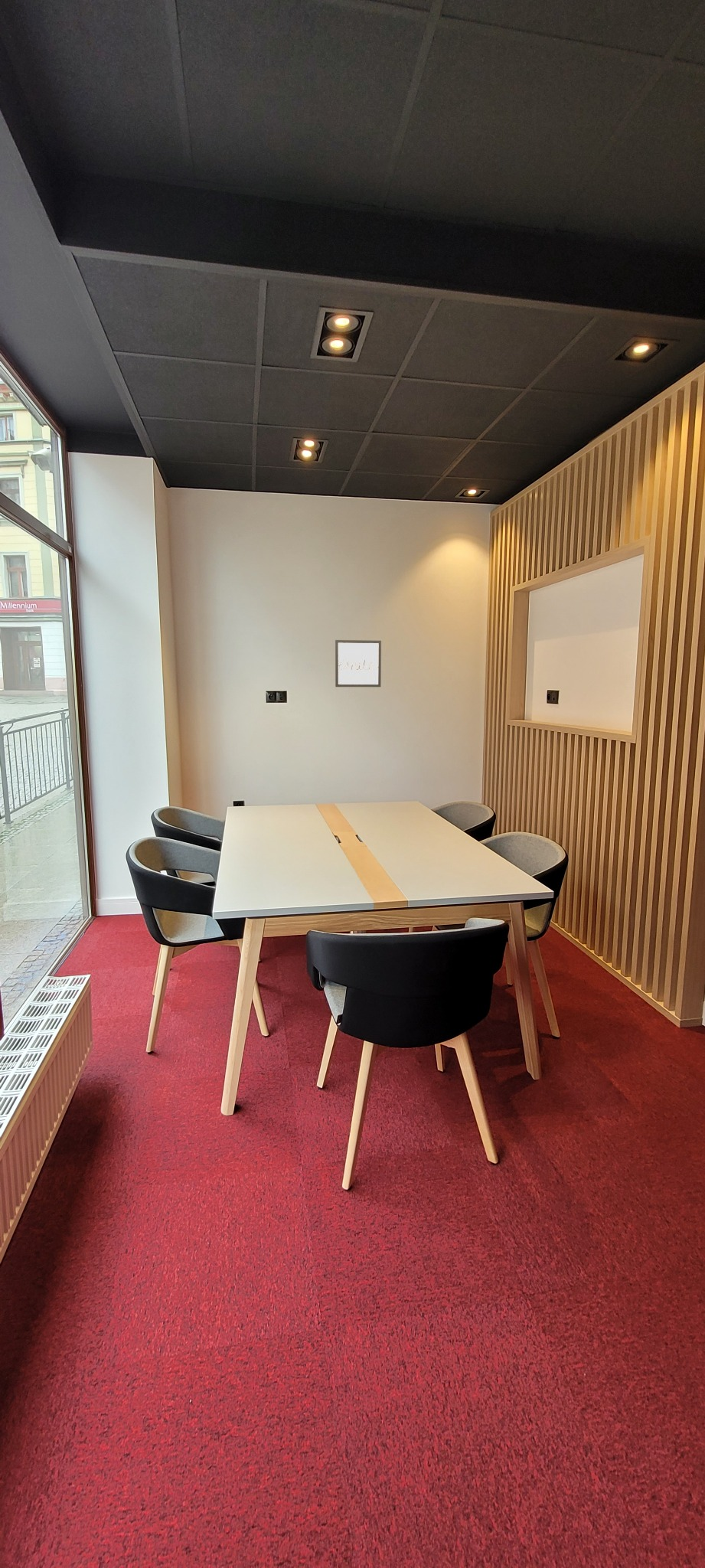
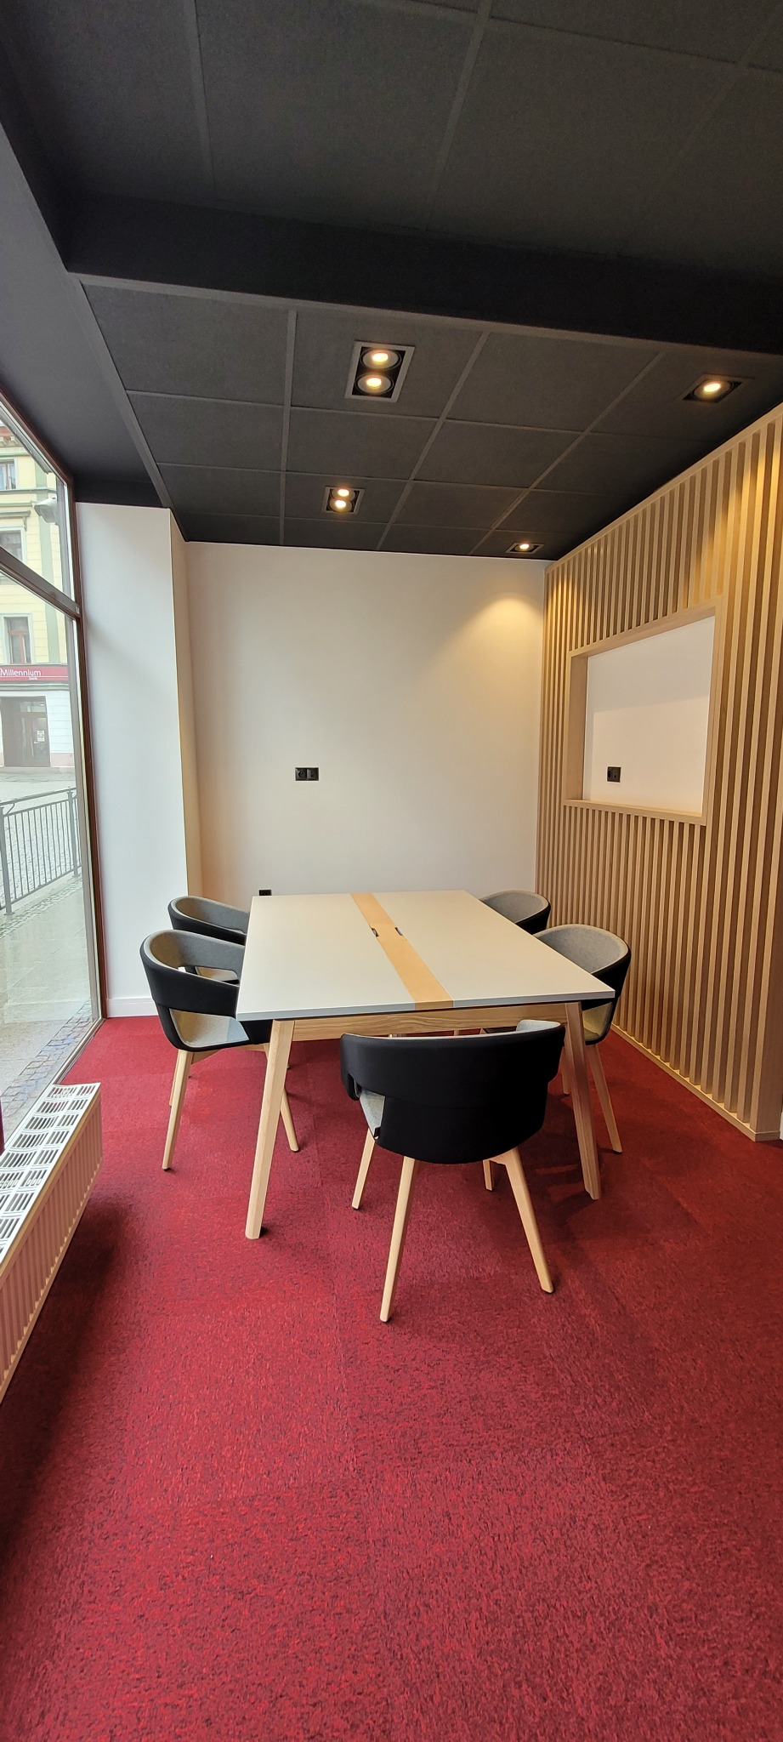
- wall art [335,639,382,688]
